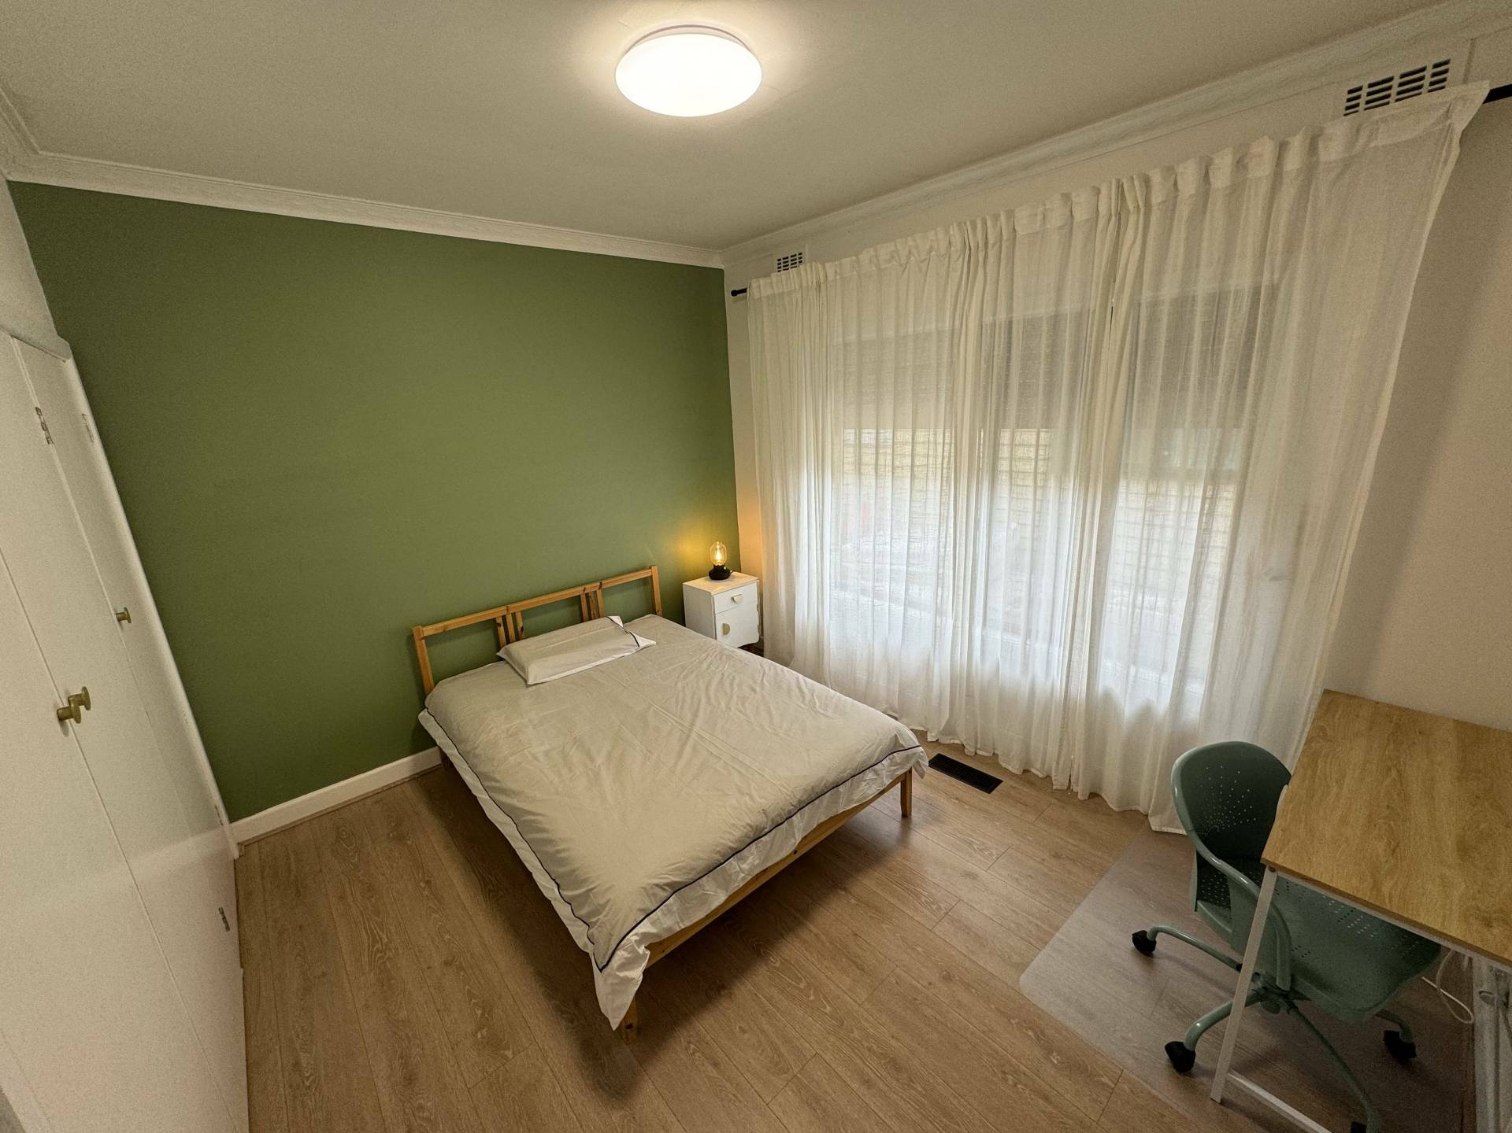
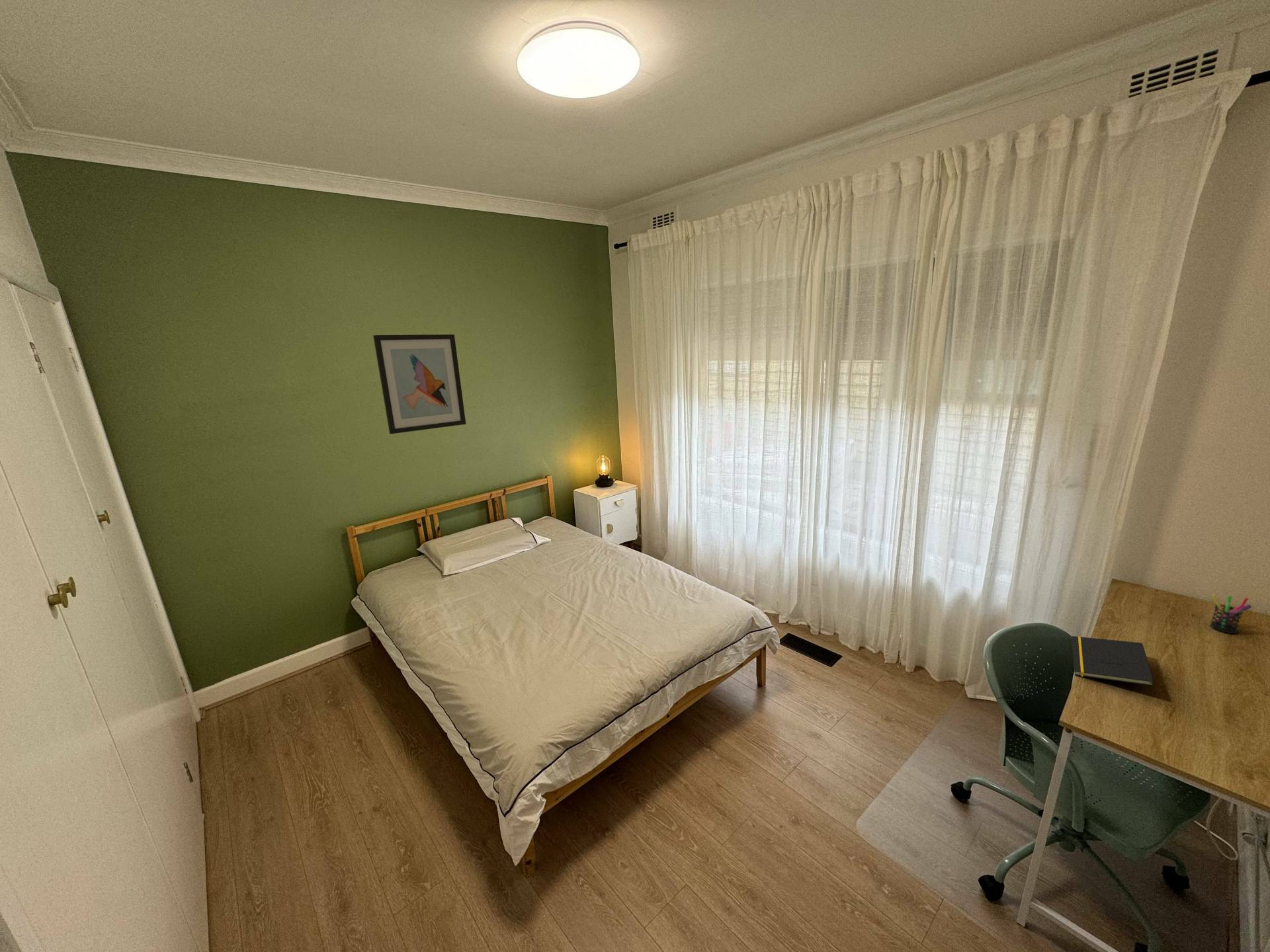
+ pen holder [1209,594,1253,634]
+ wall art [372,334,466,434]
+ notepad [1072,635,1155,687]
